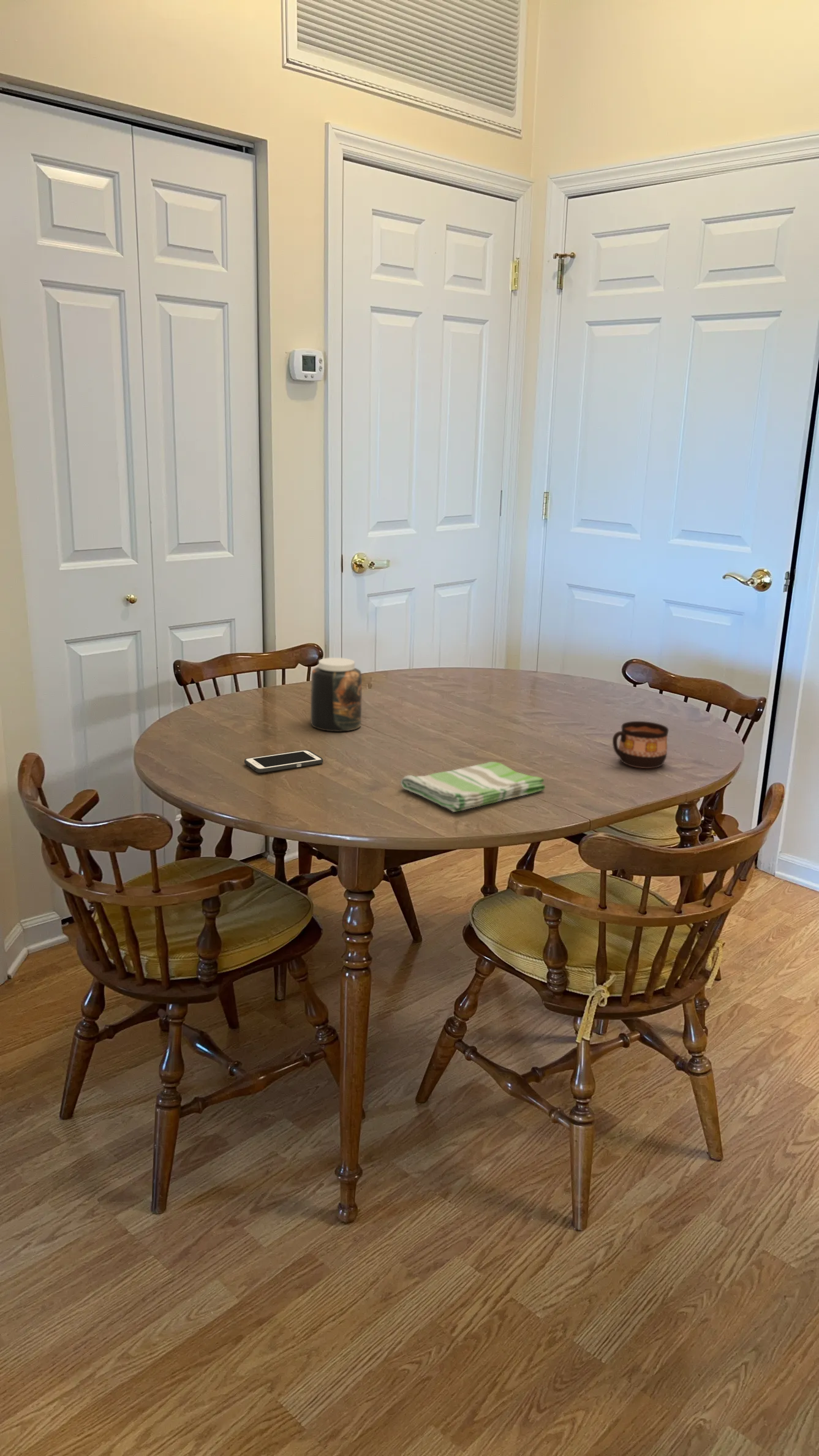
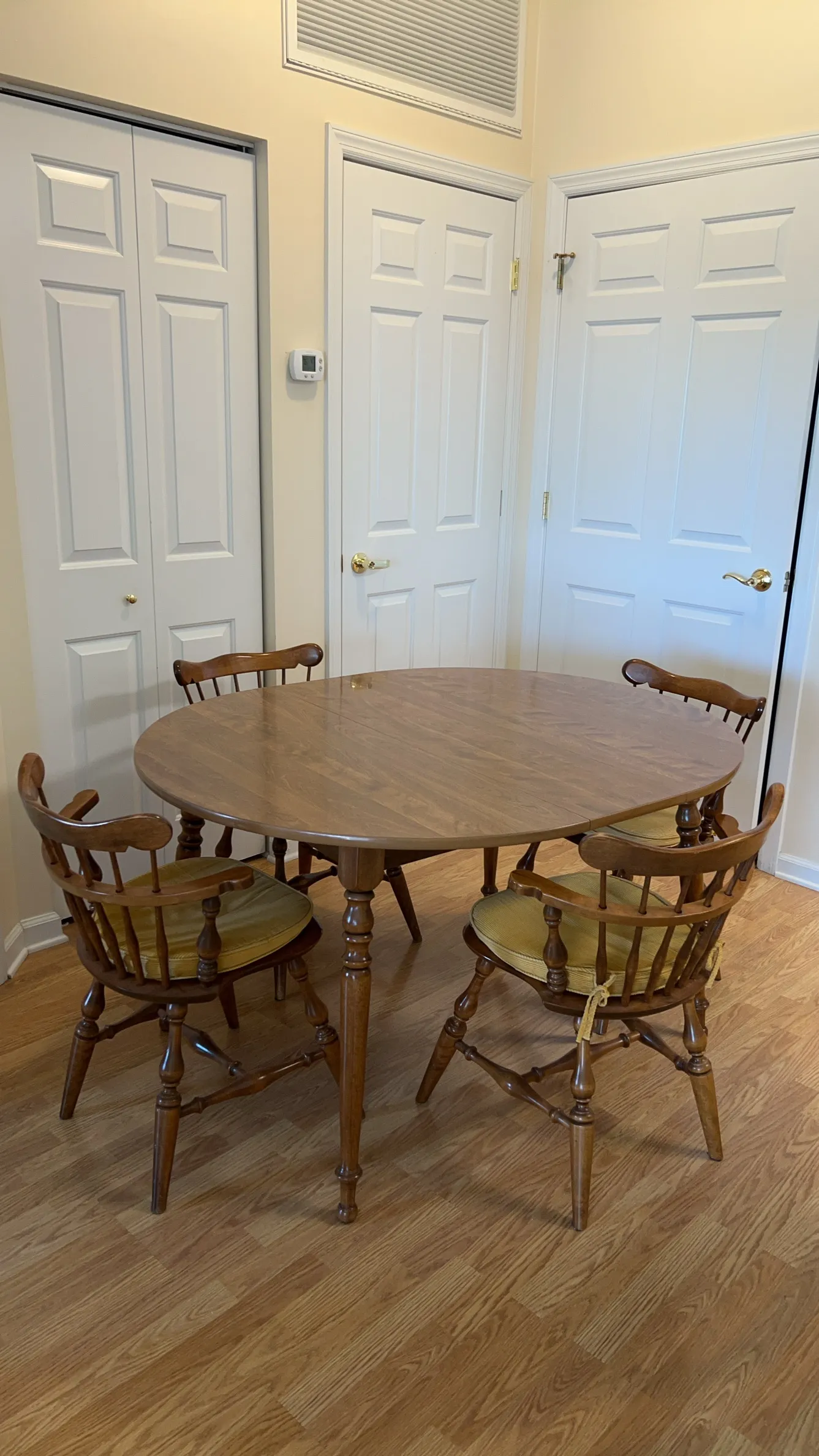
- dish towel [400,761,546,813]
- jar [310,657,363,732]
- cup [612,721,670,769]
- cell phone [244,749,323,773]
